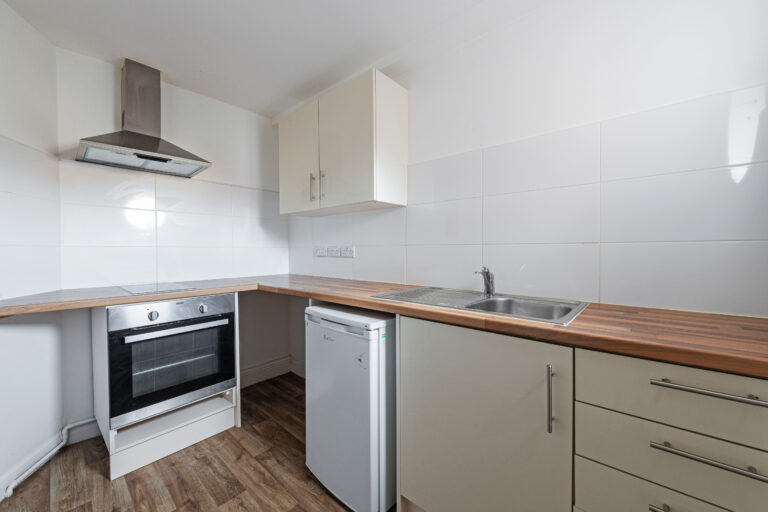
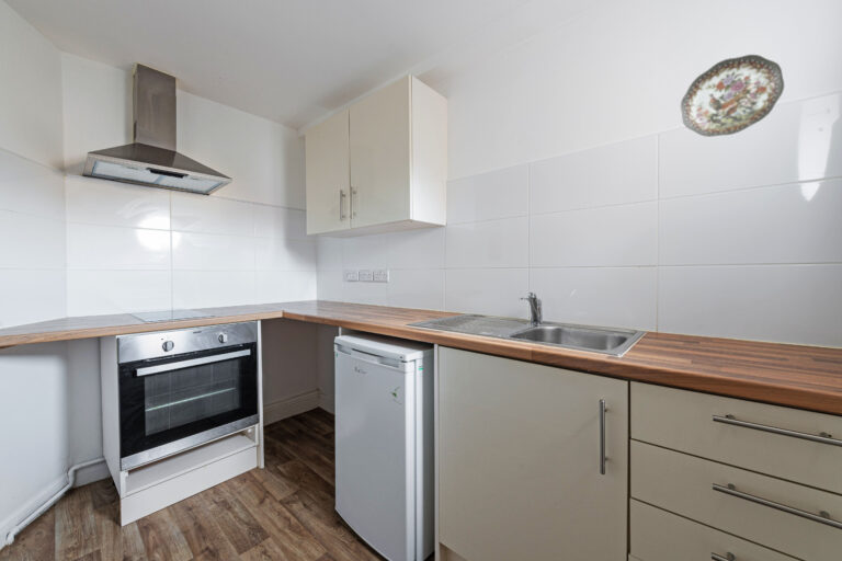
+ decorative plate [680,54,785,138]
